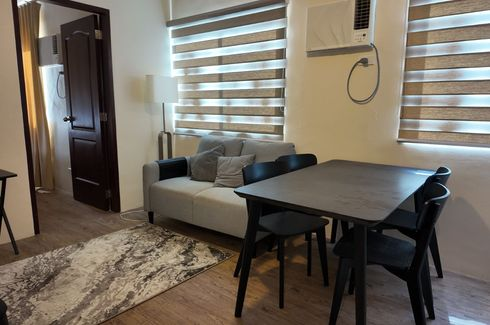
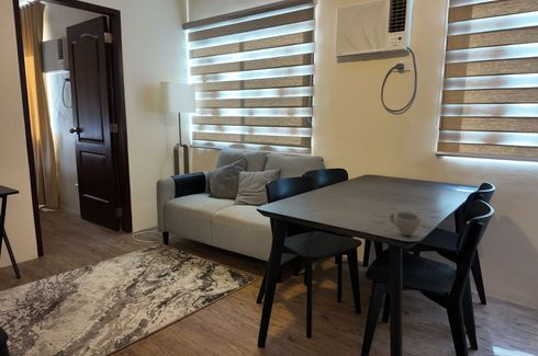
+ cup [389,210,422,237]
